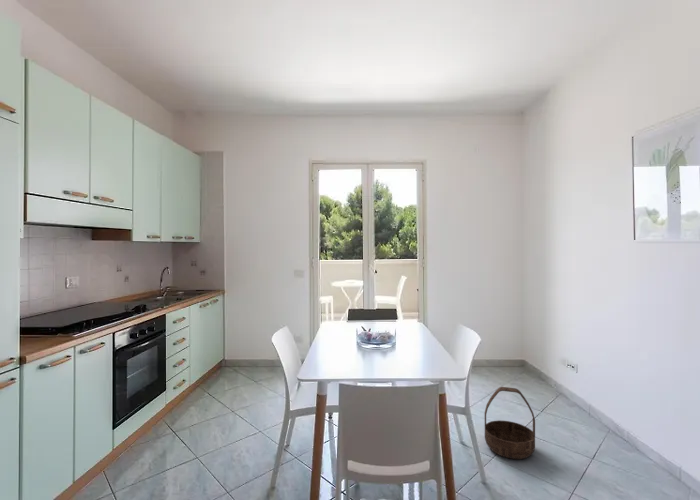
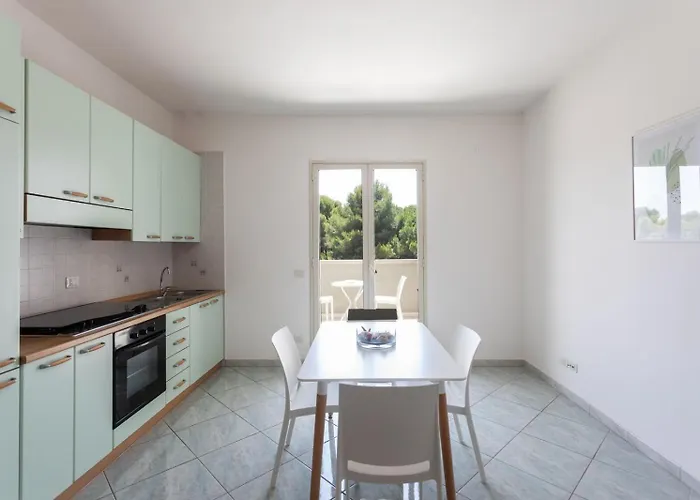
- basket [484,386,536,460]
